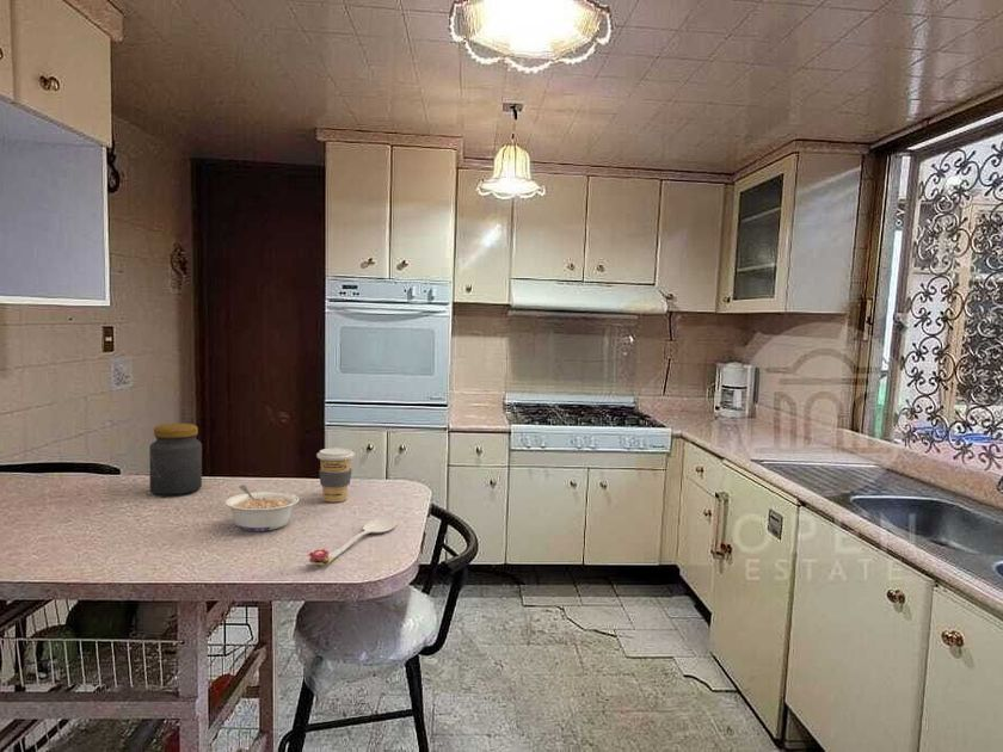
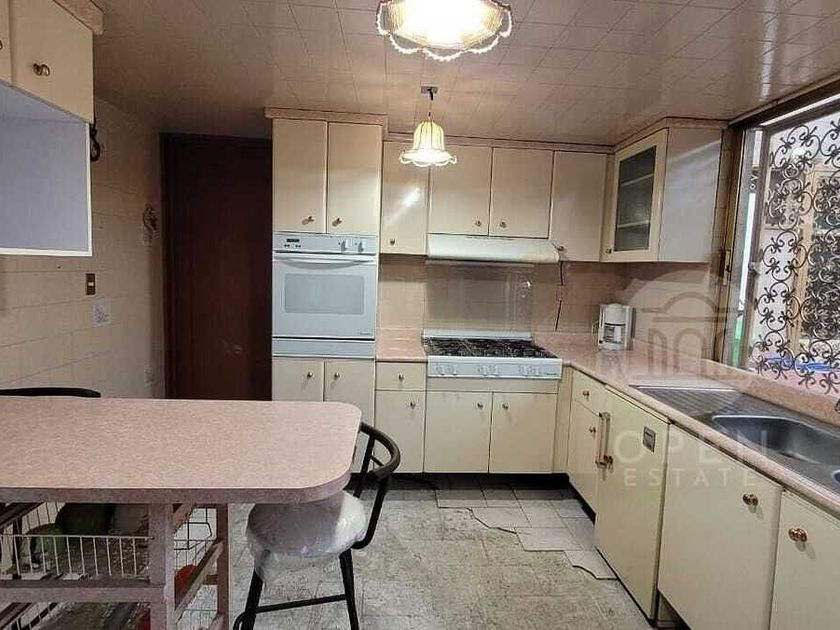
- coffee cup [315,446,356,504]
- legume [224,483,300,532]
- spoon [307,516,398,566]
- jar [148,423,203,497]
